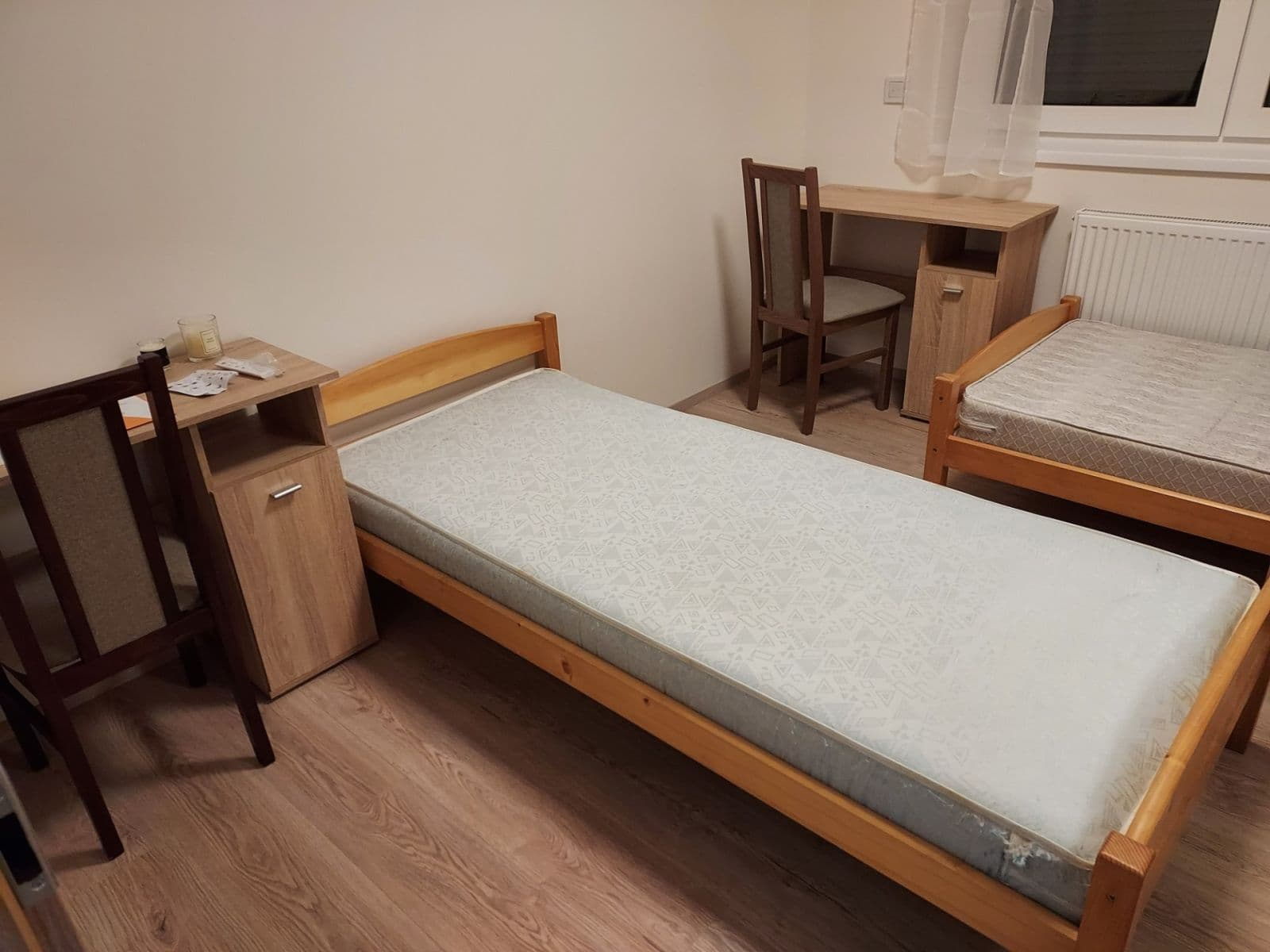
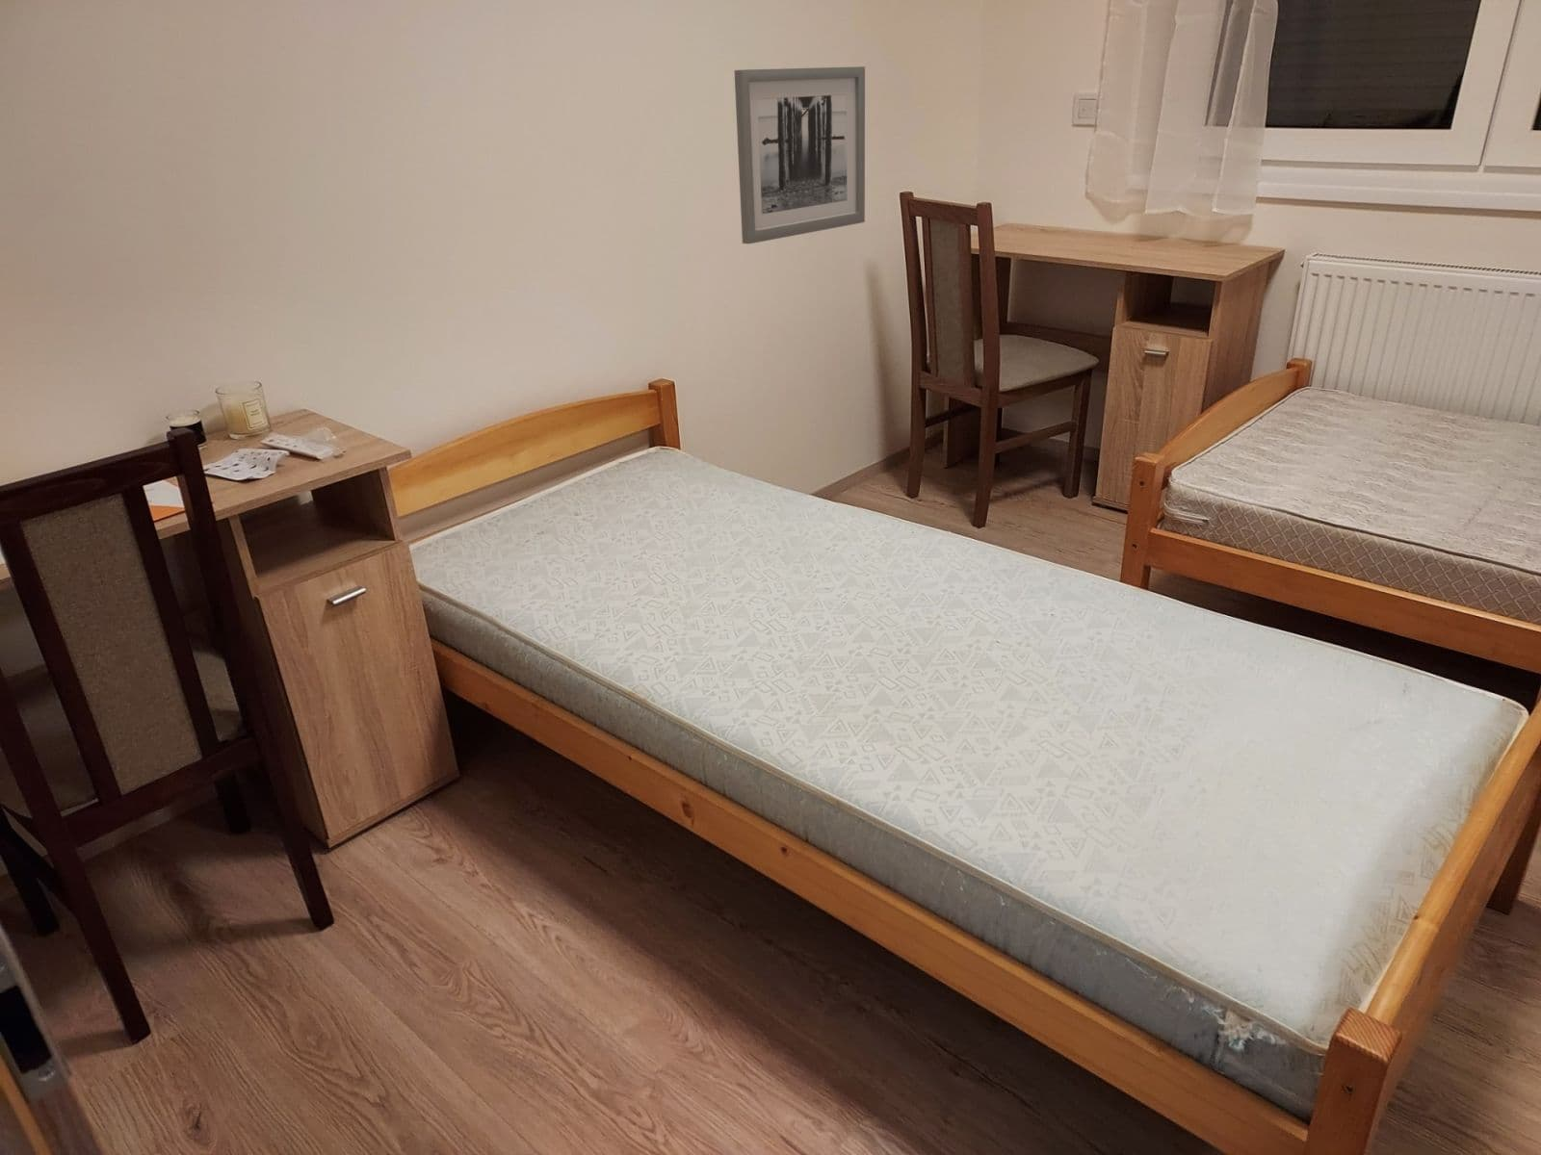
+ wall art [734,66,866,245]
